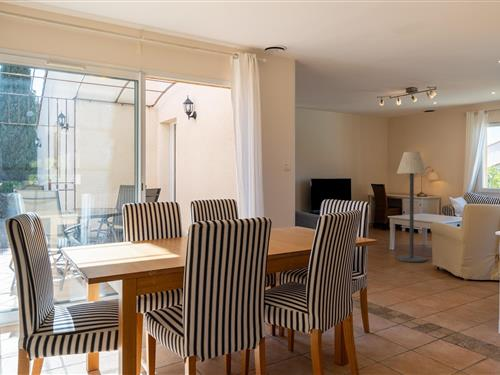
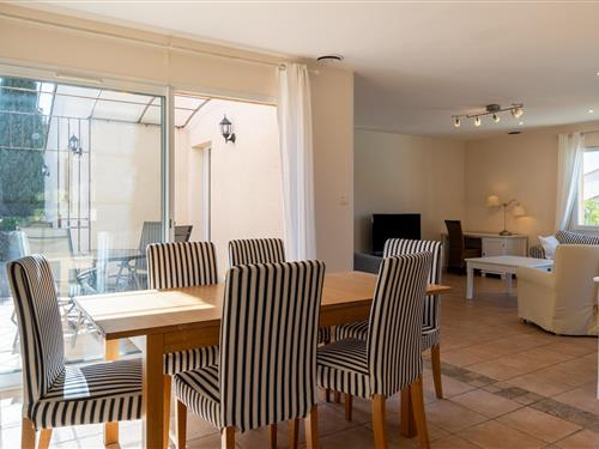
- floor lamp [396,151,428,263]
